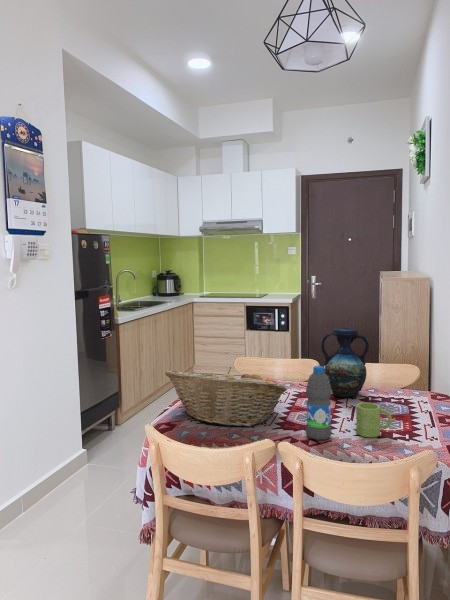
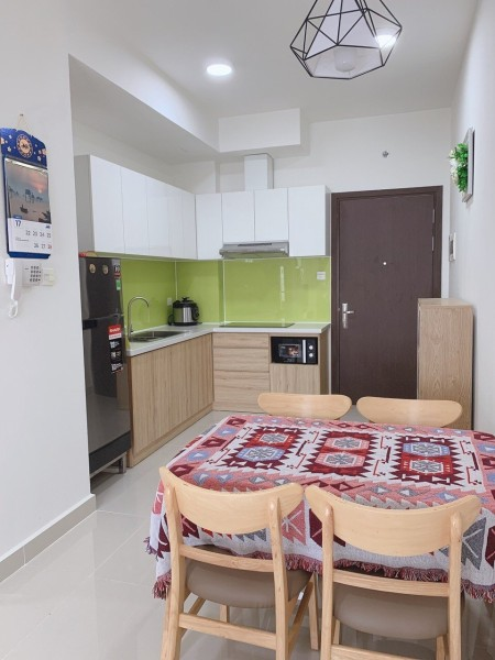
- mug [355,401,393,439]
- fruit basket [164,366,289,428]
- vase [320,326,370,398]
- water bottle [305,365,332,441]
